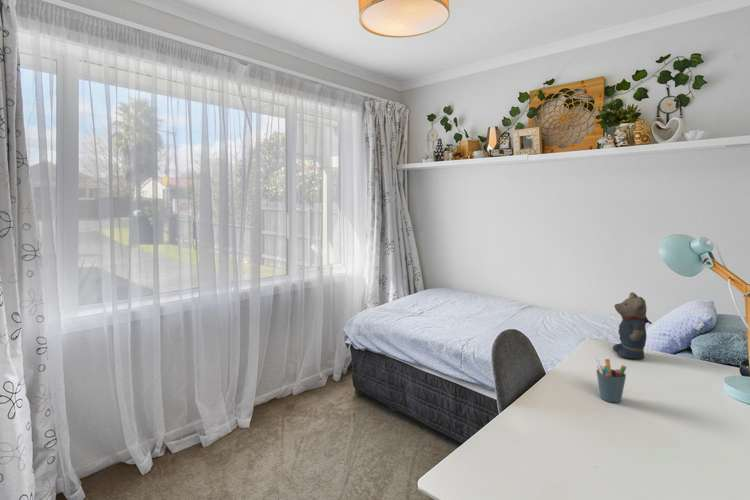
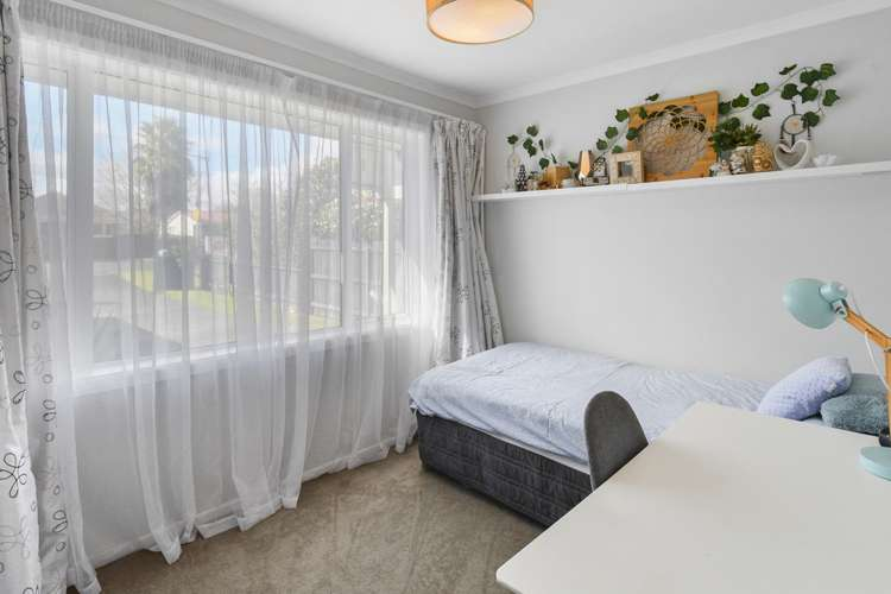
- teddy bear [612,291,653,360]
- pen holder [595,357,627,404]
